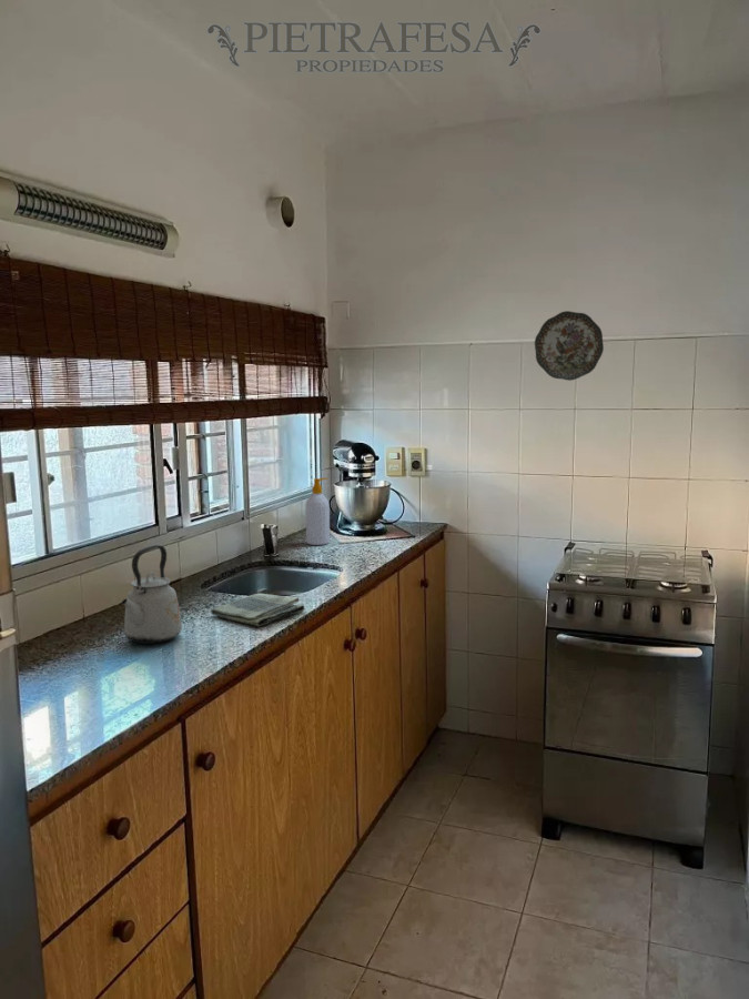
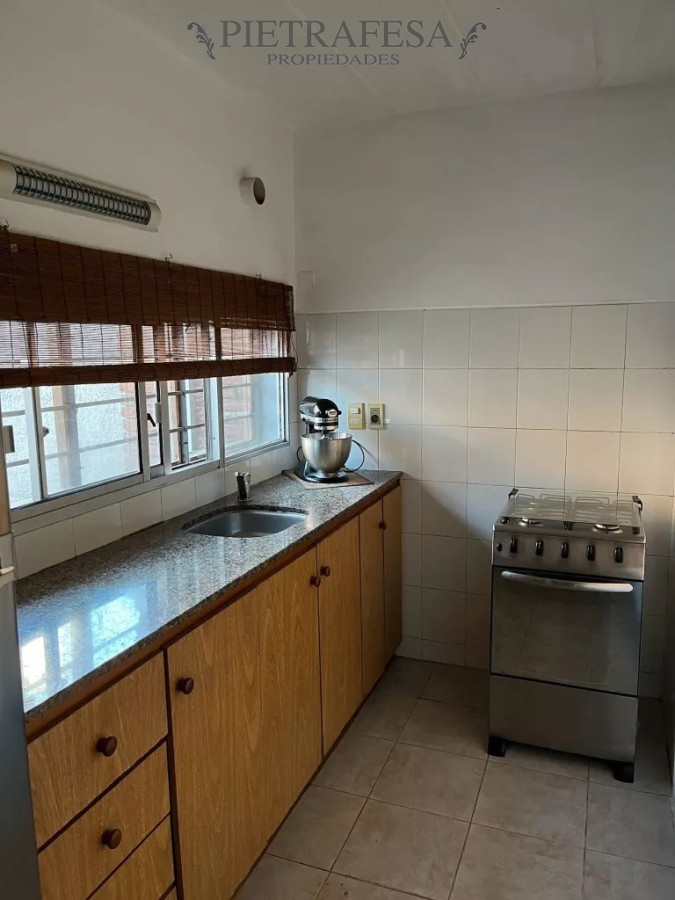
- dish towel [210,593,306,627]
- soap bottle [305,476,331,546]
- kettle [120,544,183,645]
- decorative plate [534,310,605,382]
